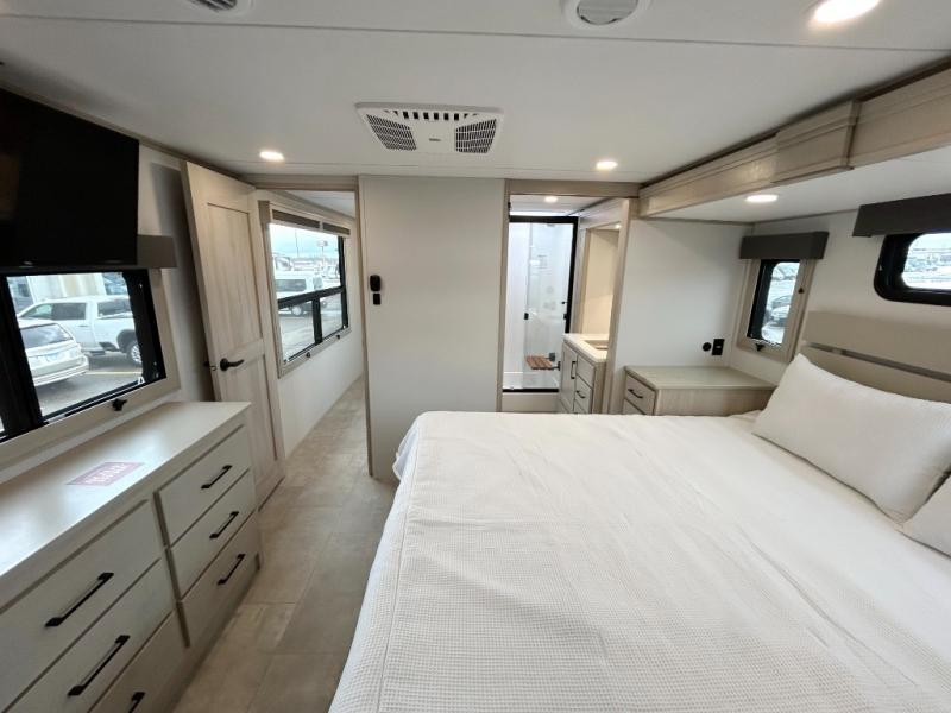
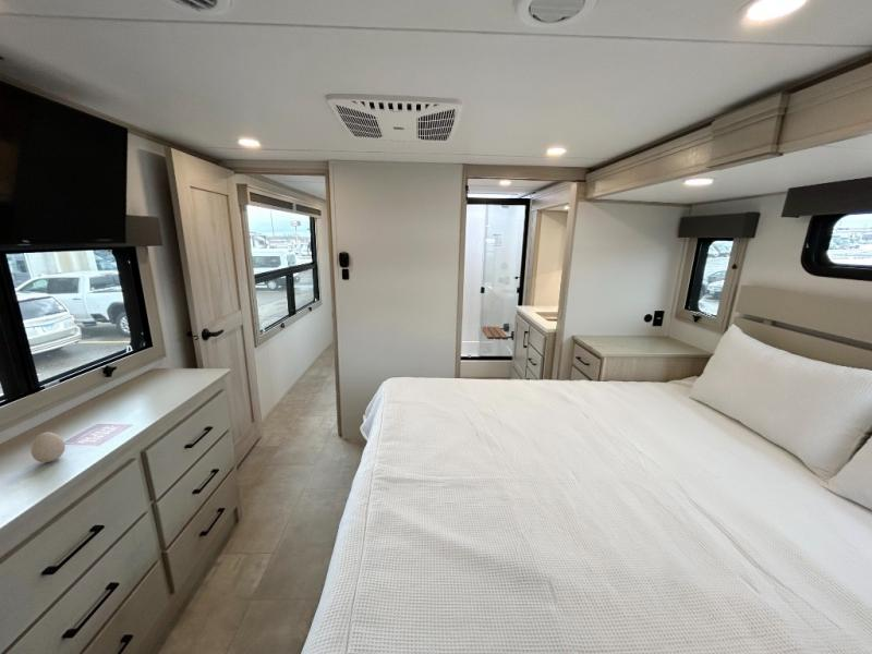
+ decorative egg [29,432,66,463]
